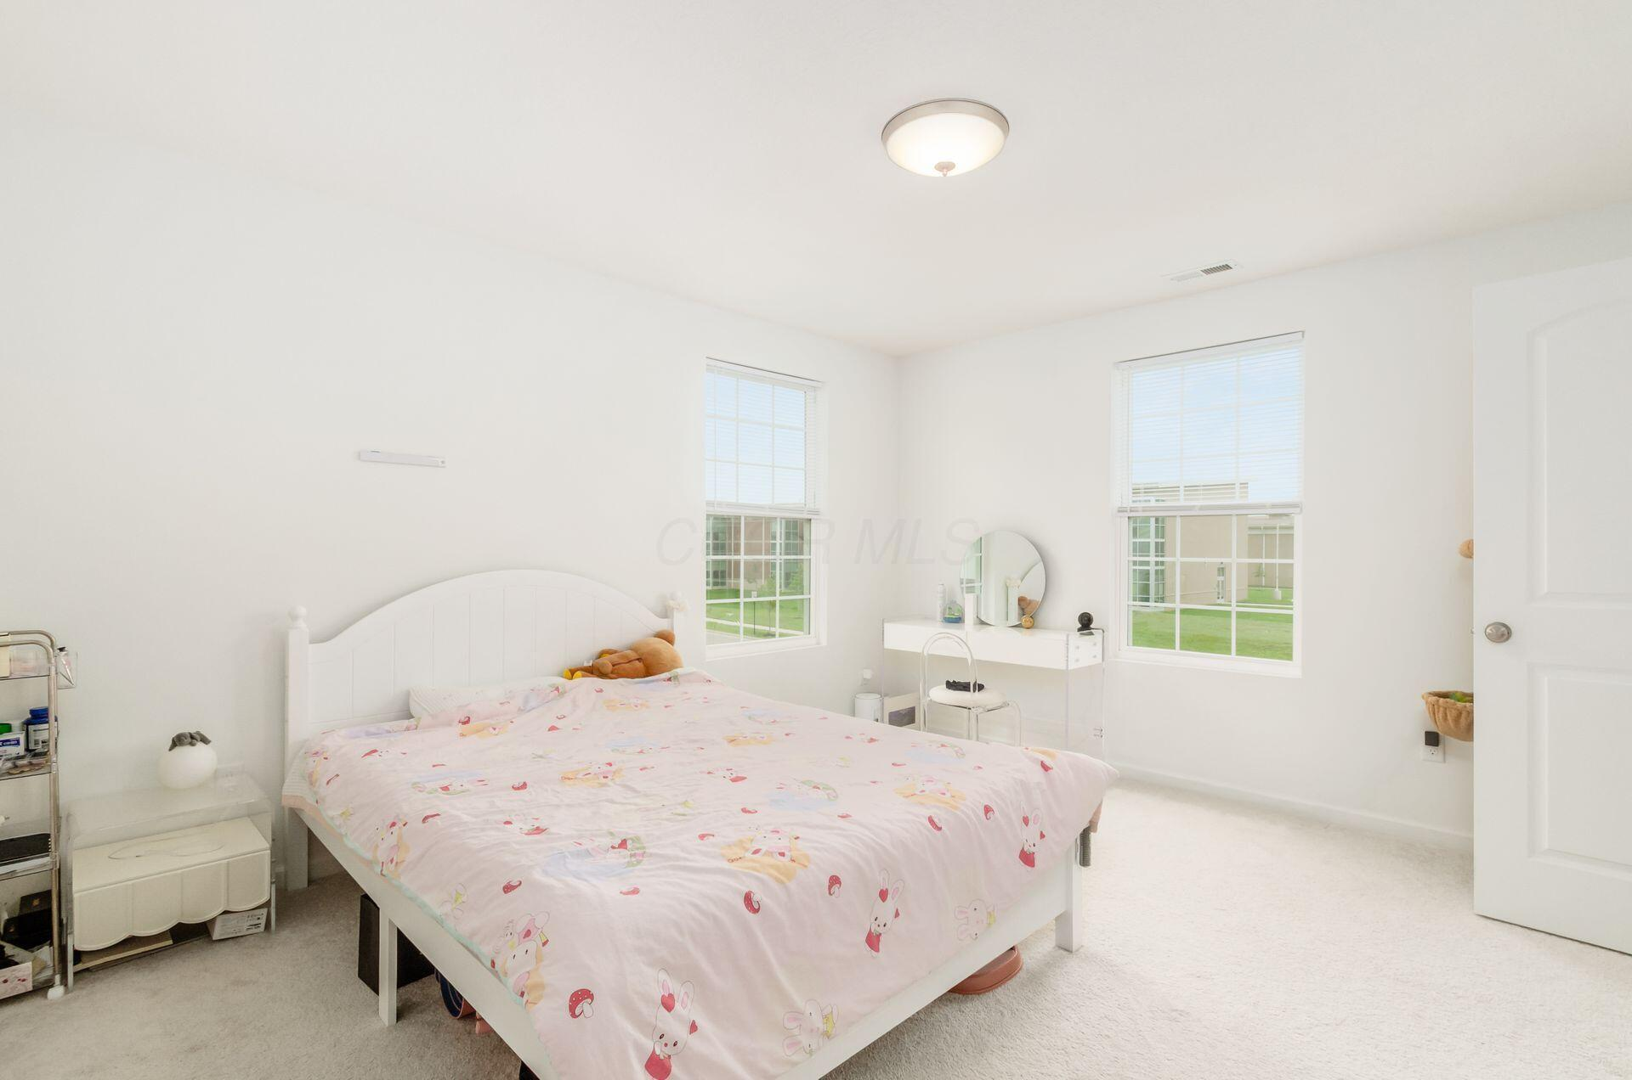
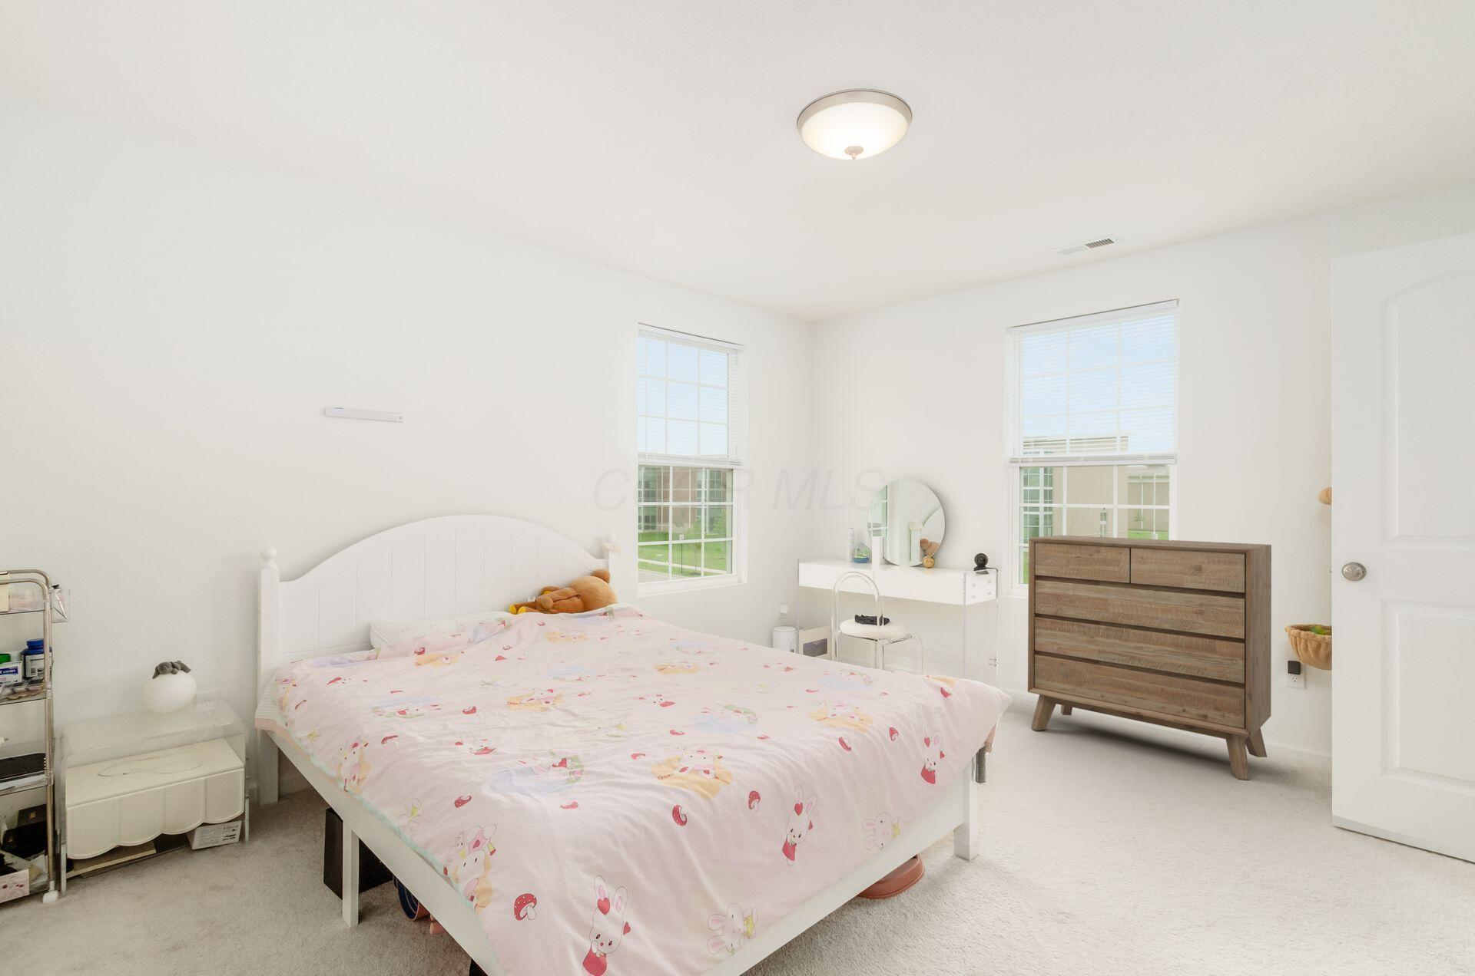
+ dresser [1027,535,1272,780]
